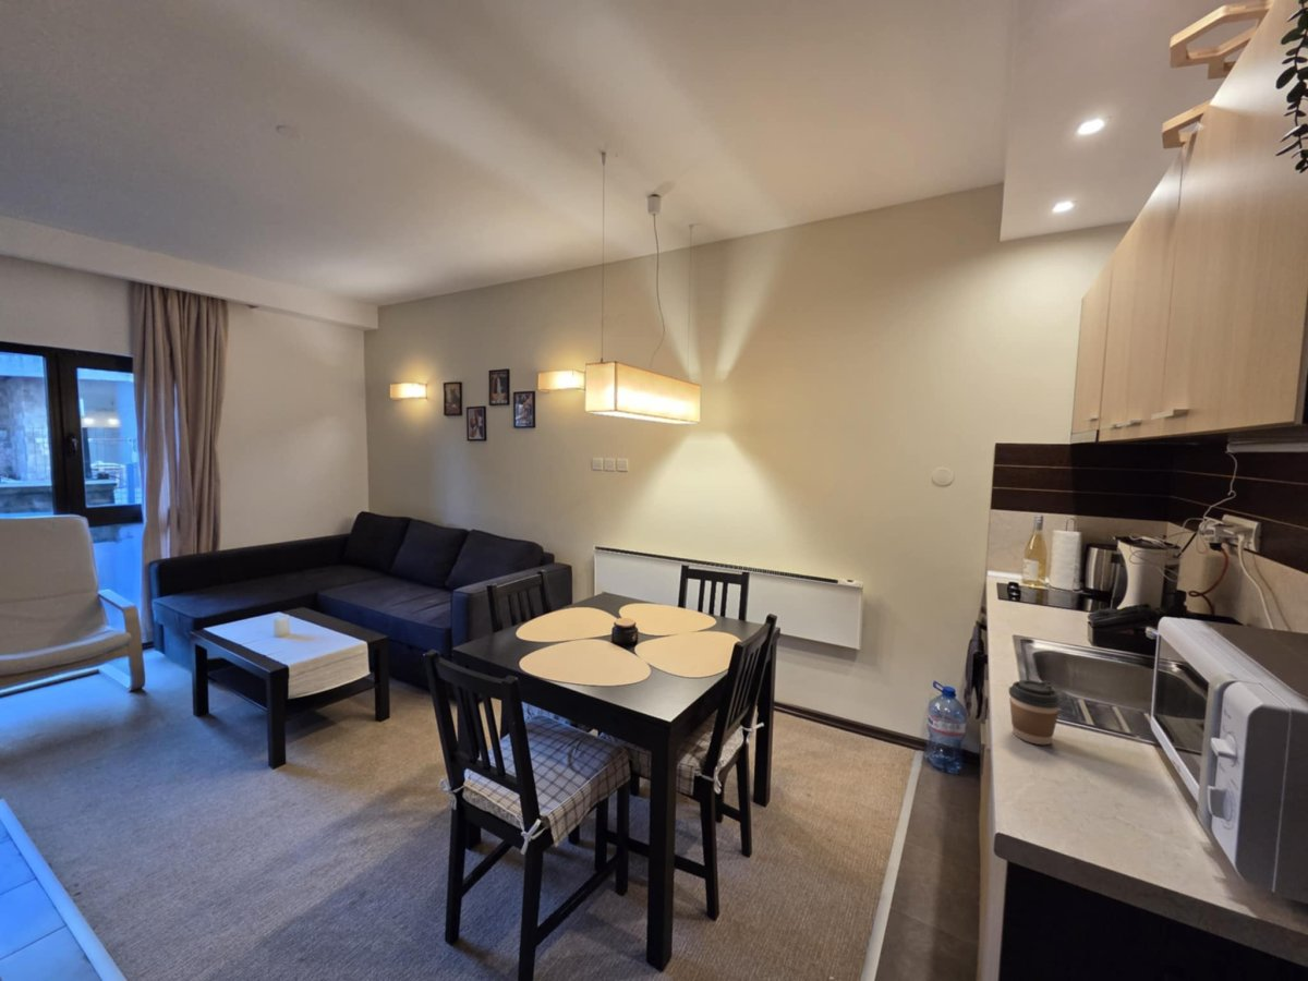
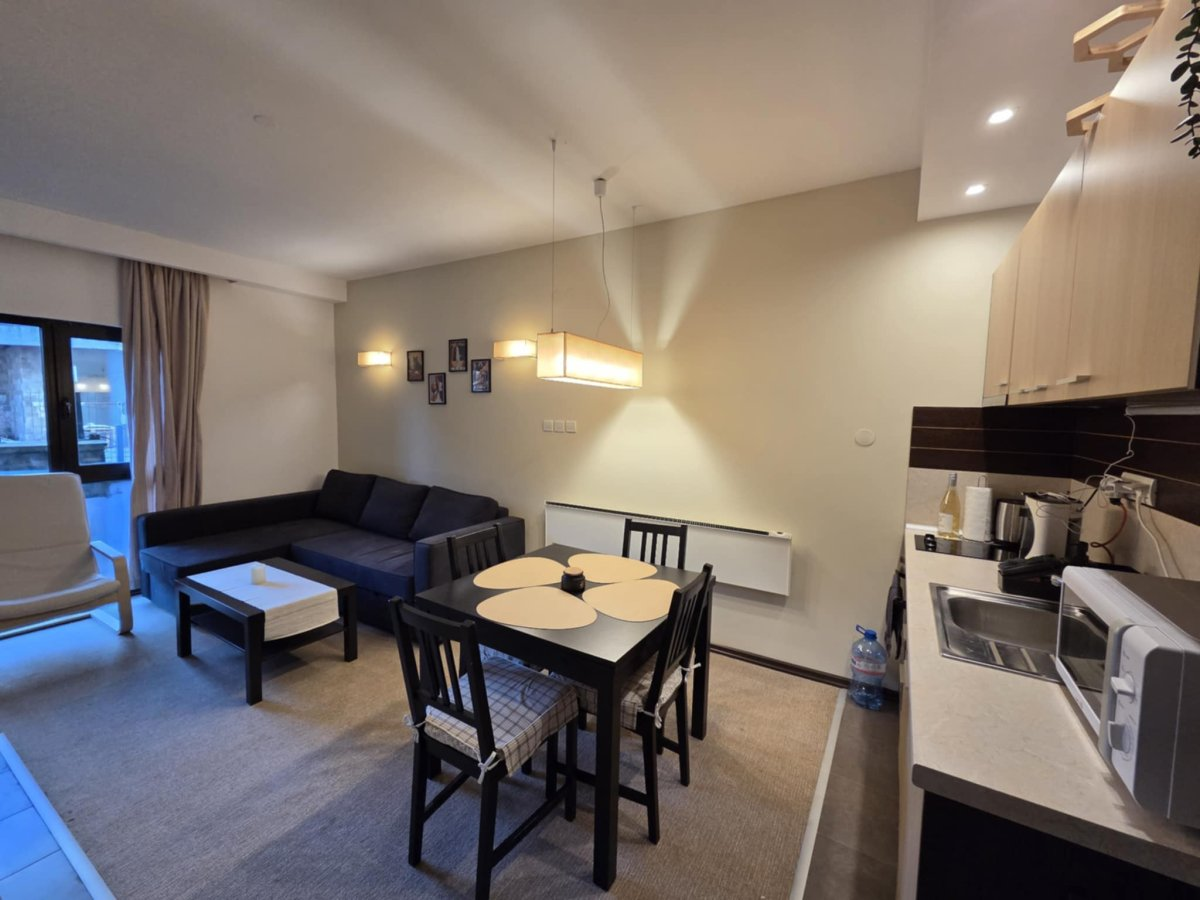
- coffee cup [1008,679,1063,746]
